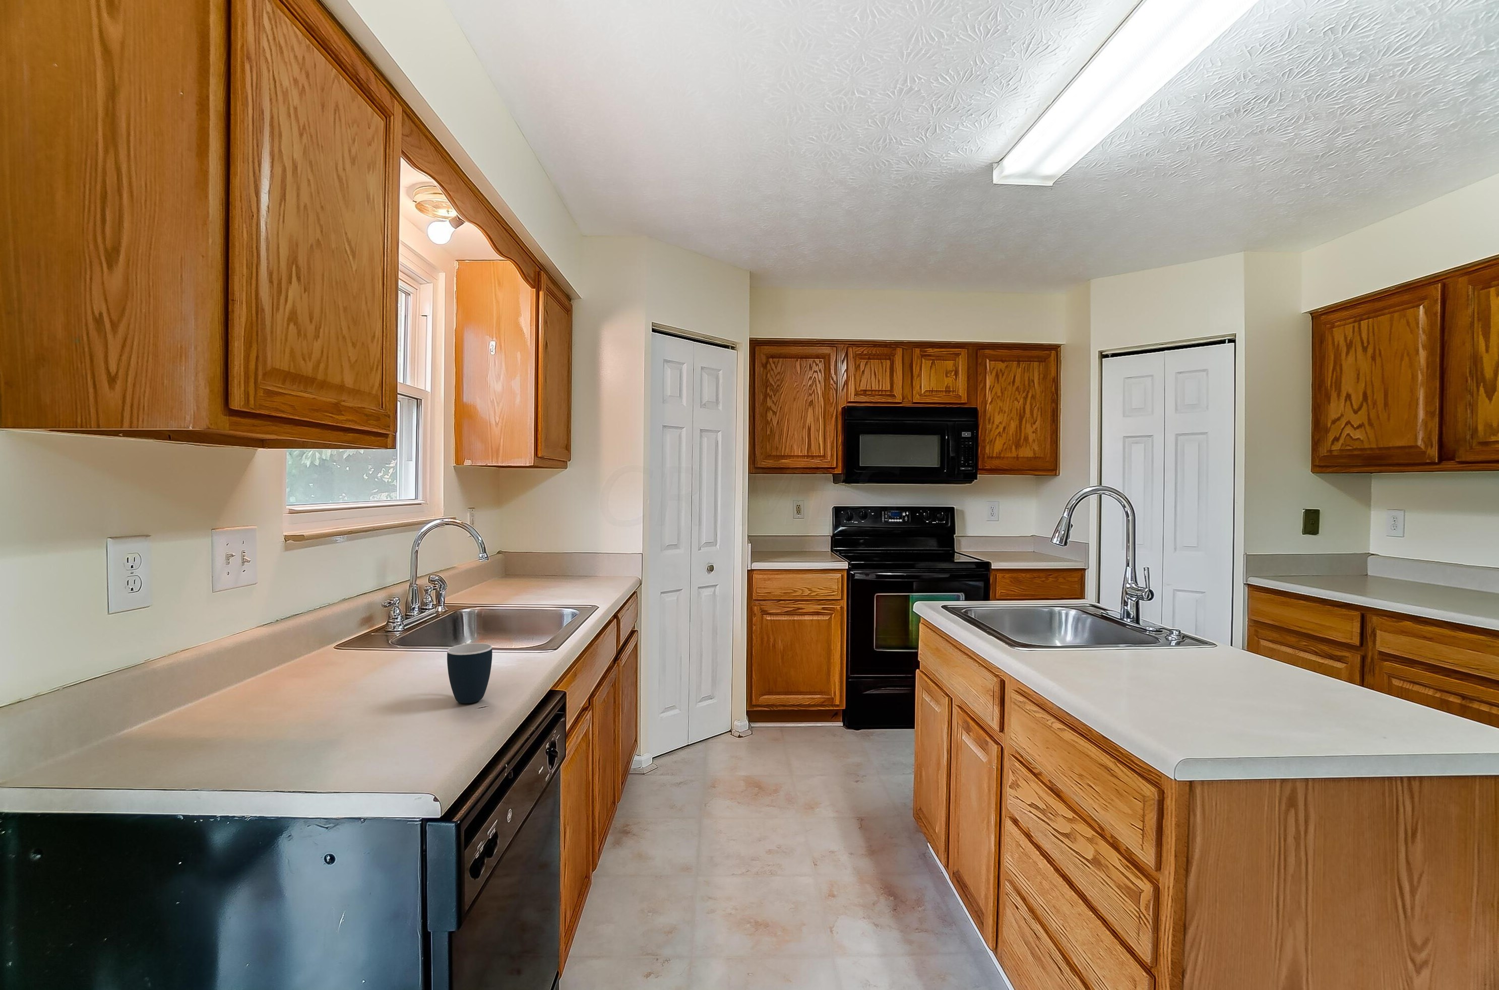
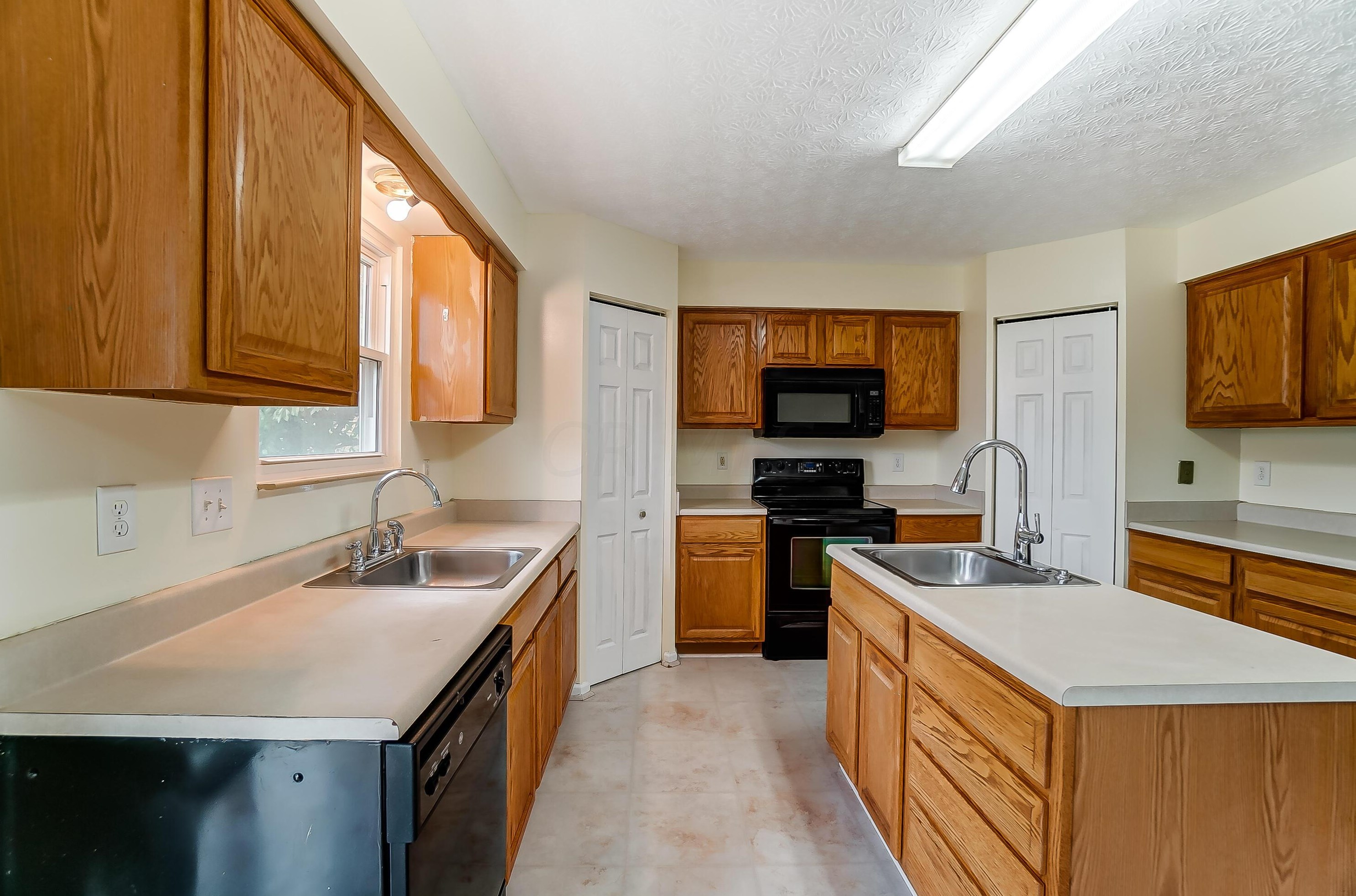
- mug [447,642,493,704]
